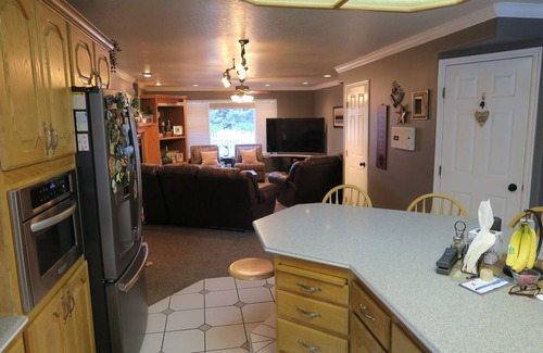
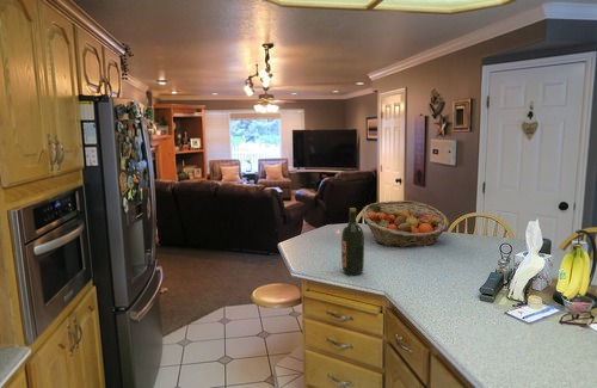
+ wine bottle [340,207,365,276]
+ fruit basket [362,199,450,248]
